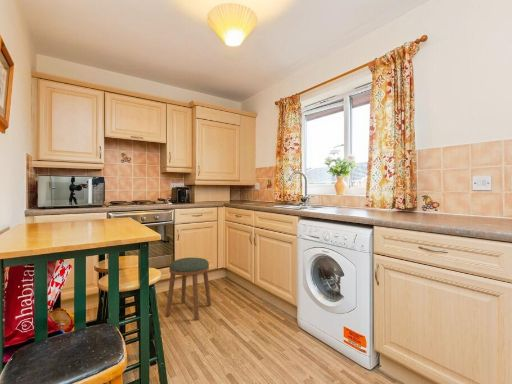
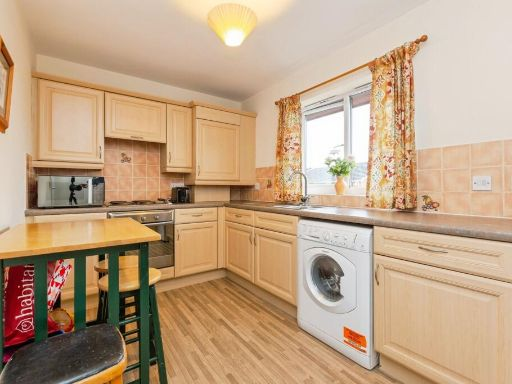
- stool [165,257,212,321]
